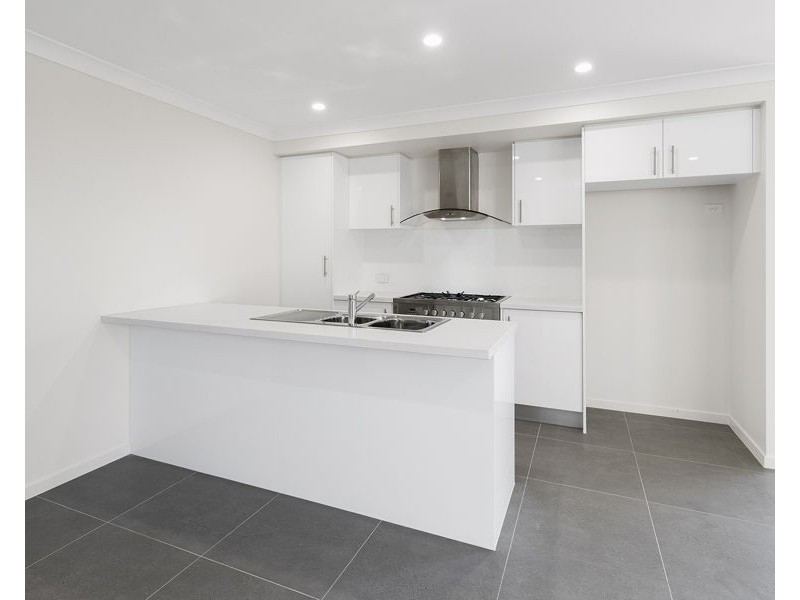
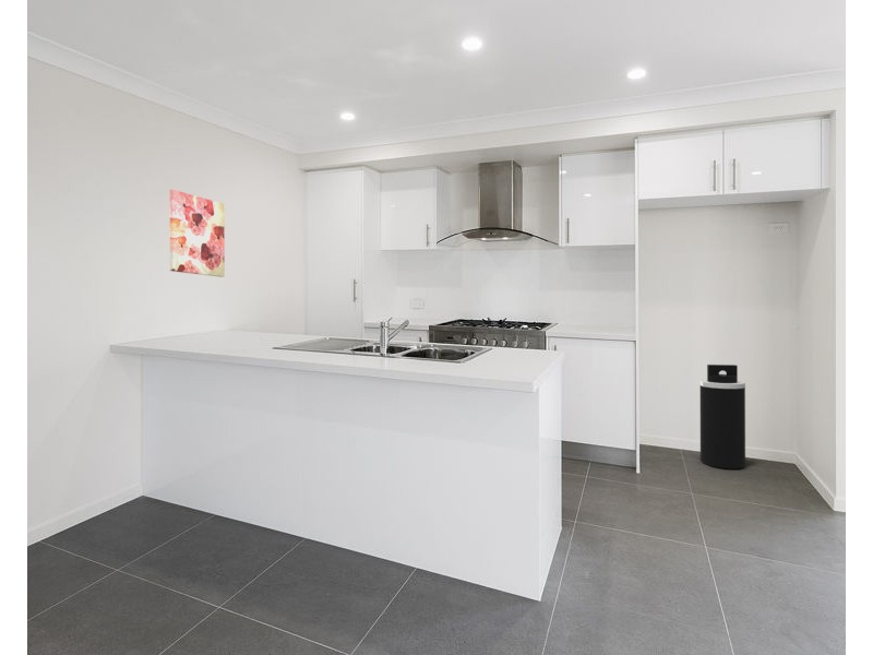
+ trash can [699,364,746,469]
+ wall art [169,189,226,278]
